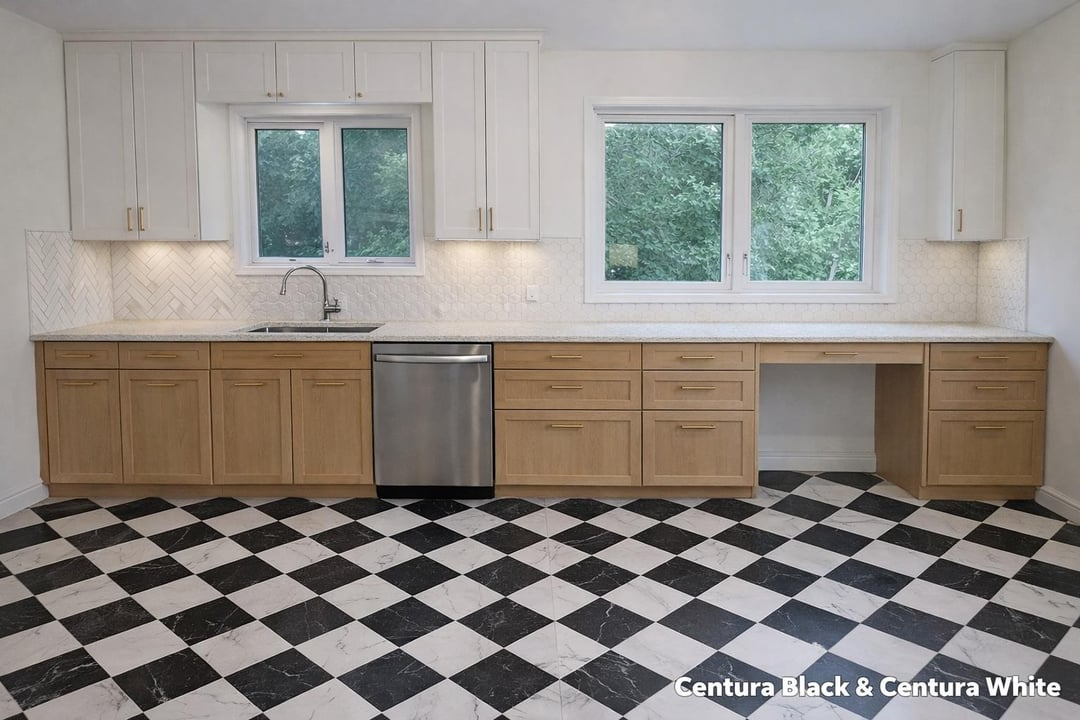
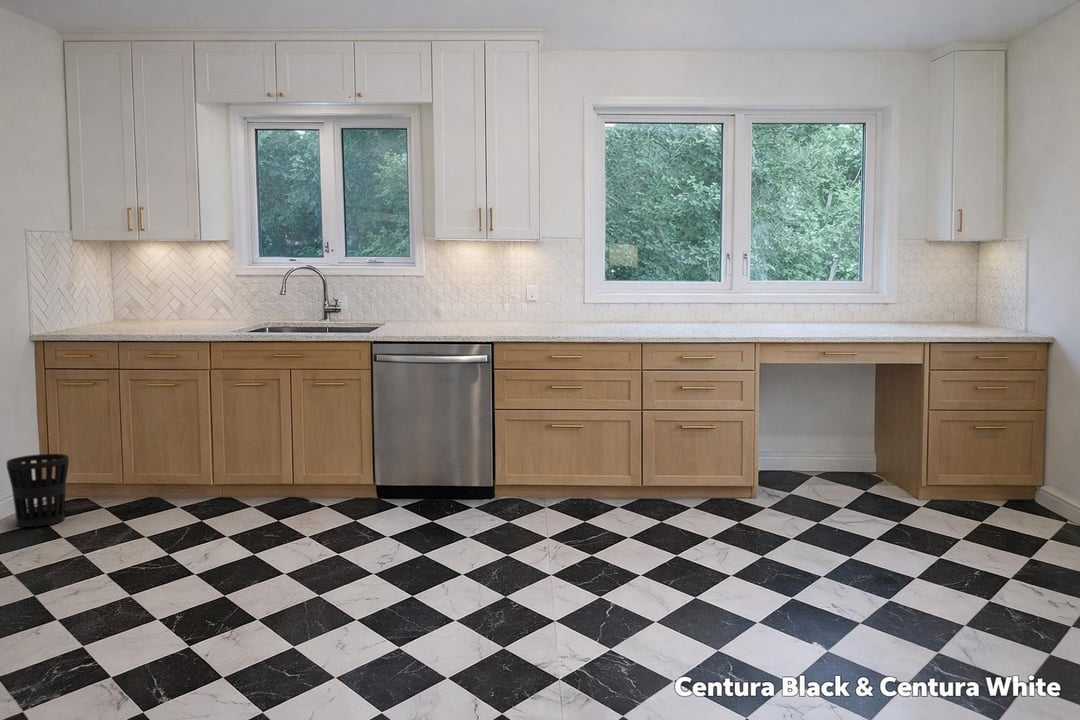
+ wastebasket [6,453,70,528]
